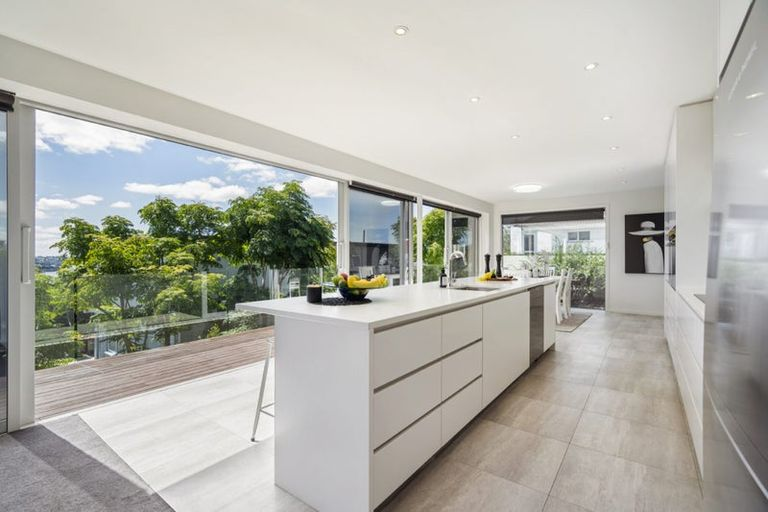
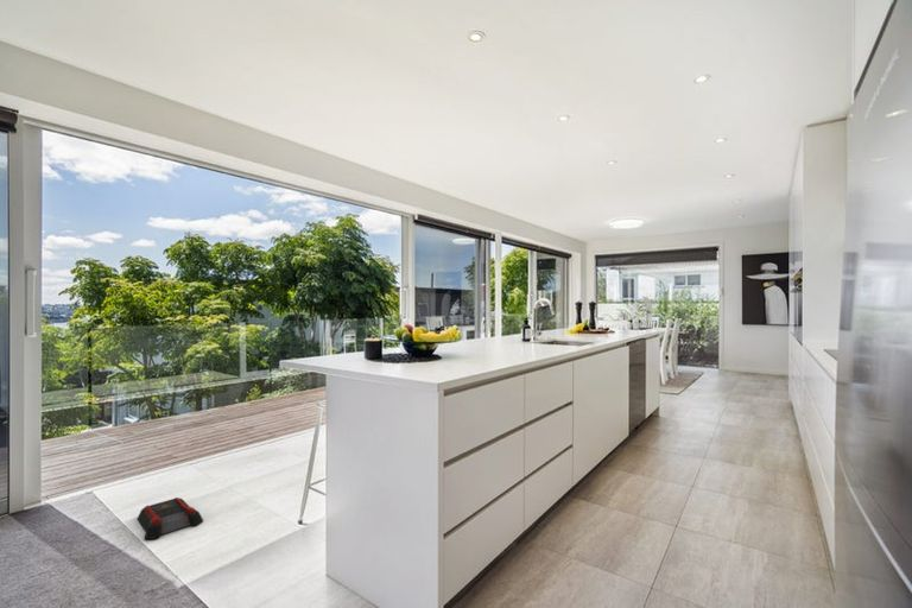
+ robot vacuum [137,496,204,540]
